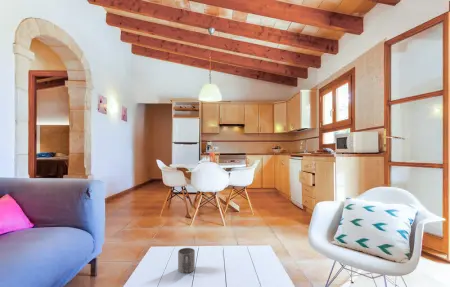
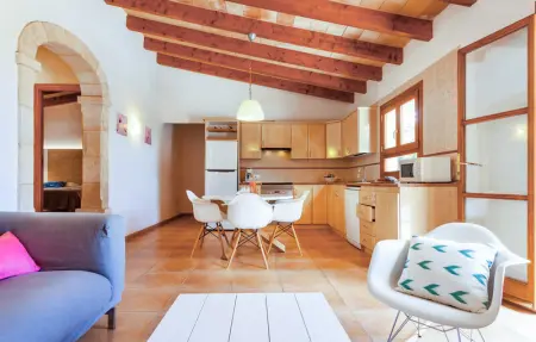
- mug [177,247,196,274]
